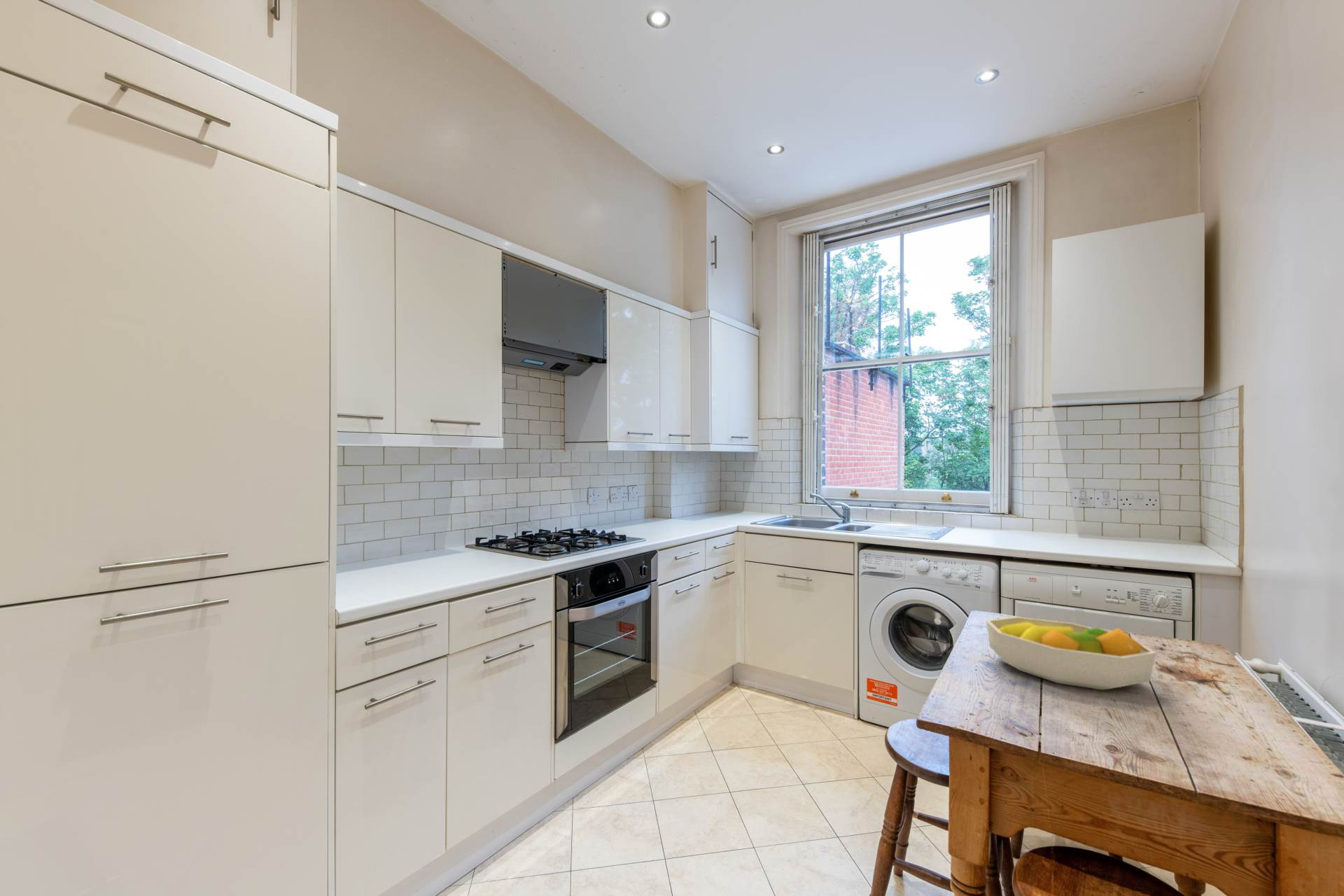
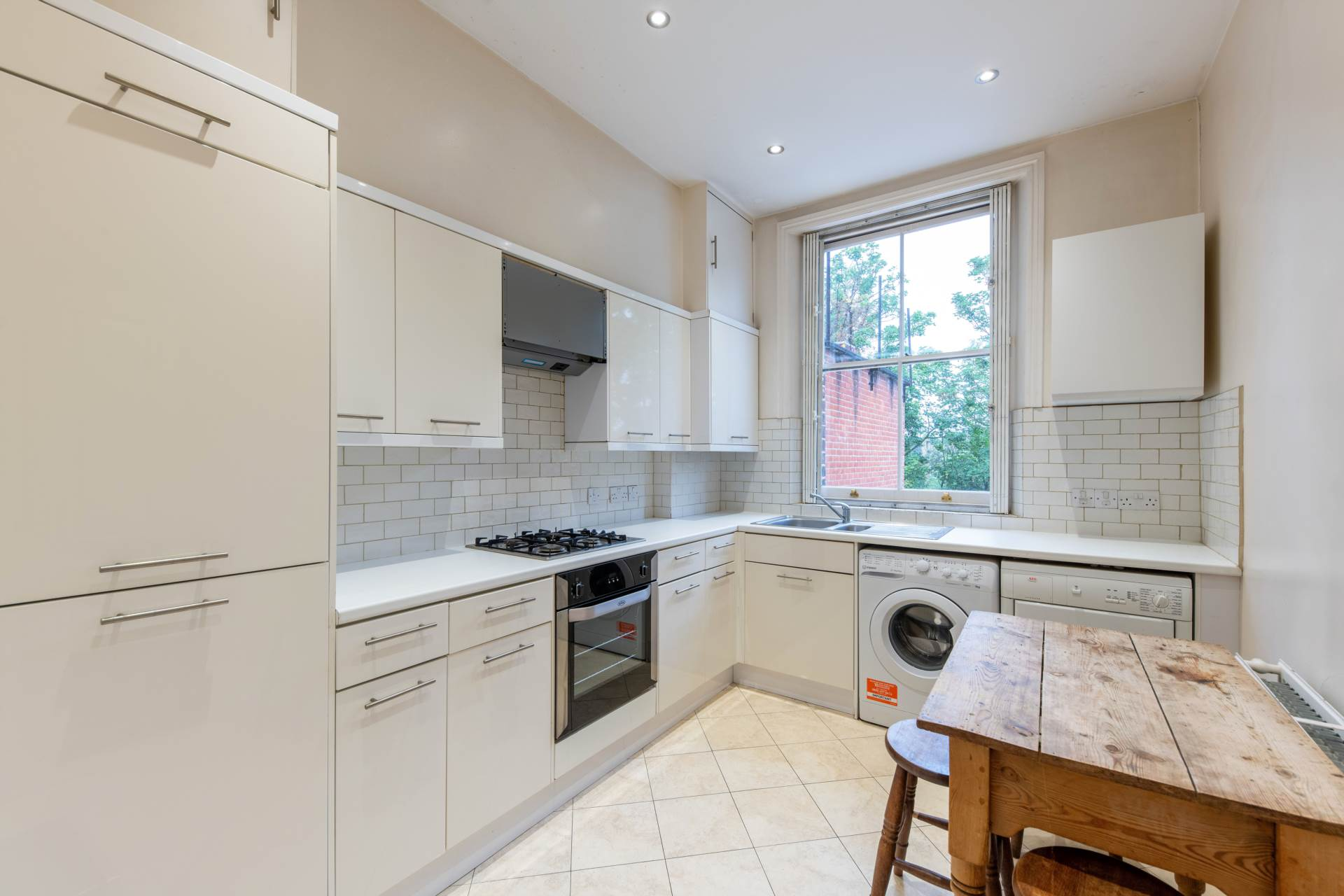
- fruit bowl [985,616,1157,691]
